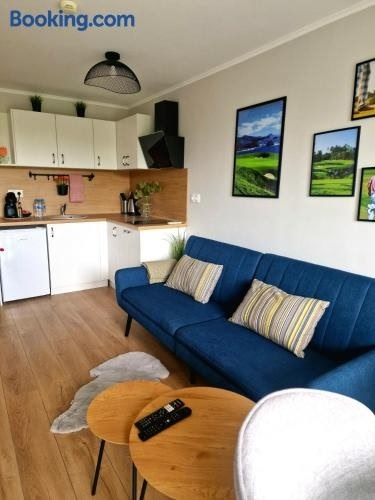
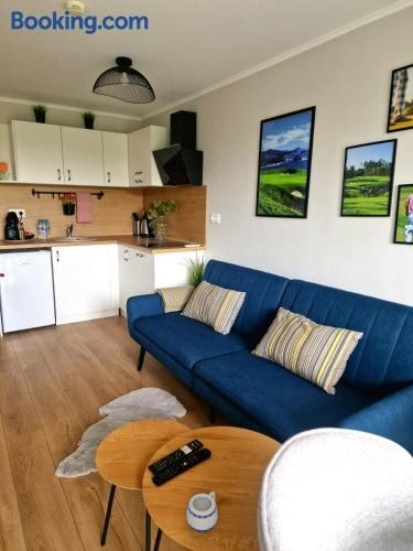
+ mug [185,490,219,533]
